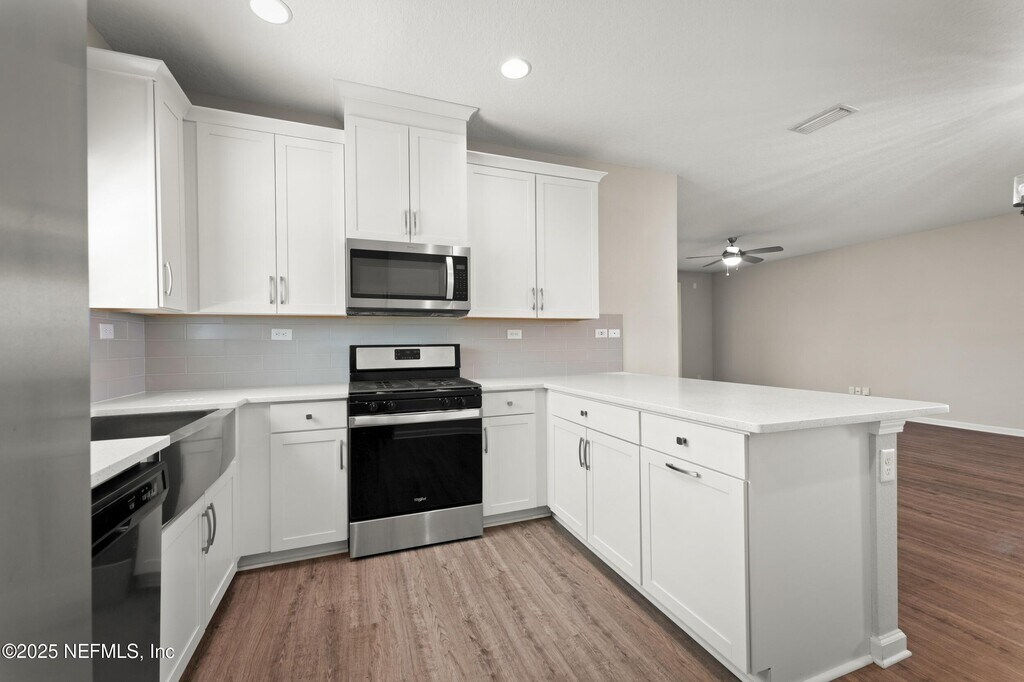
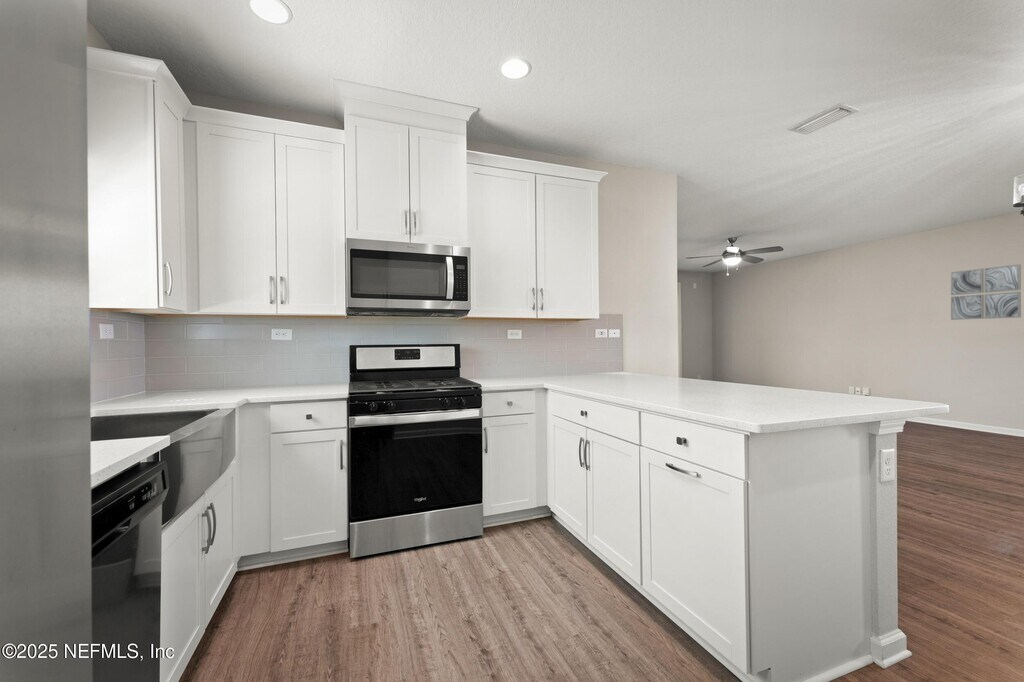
+ wall art [950,263,1022,321]
